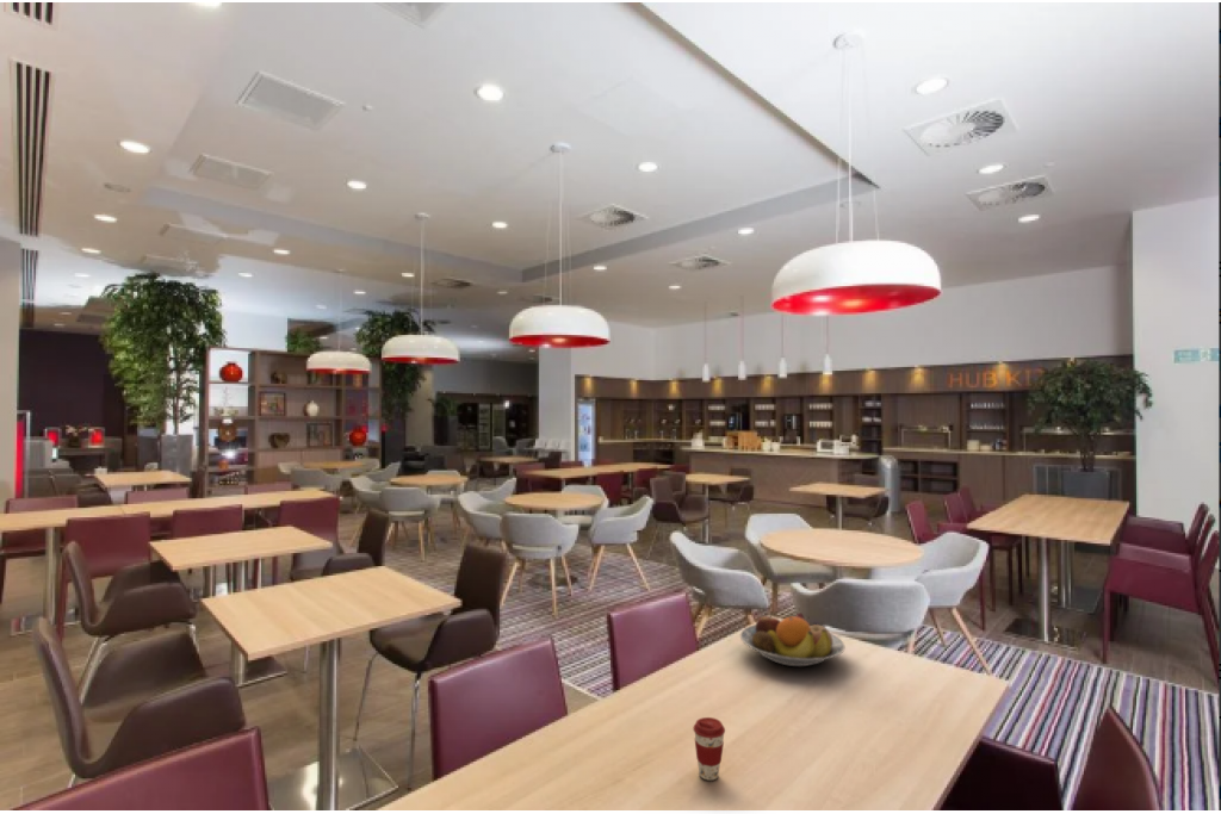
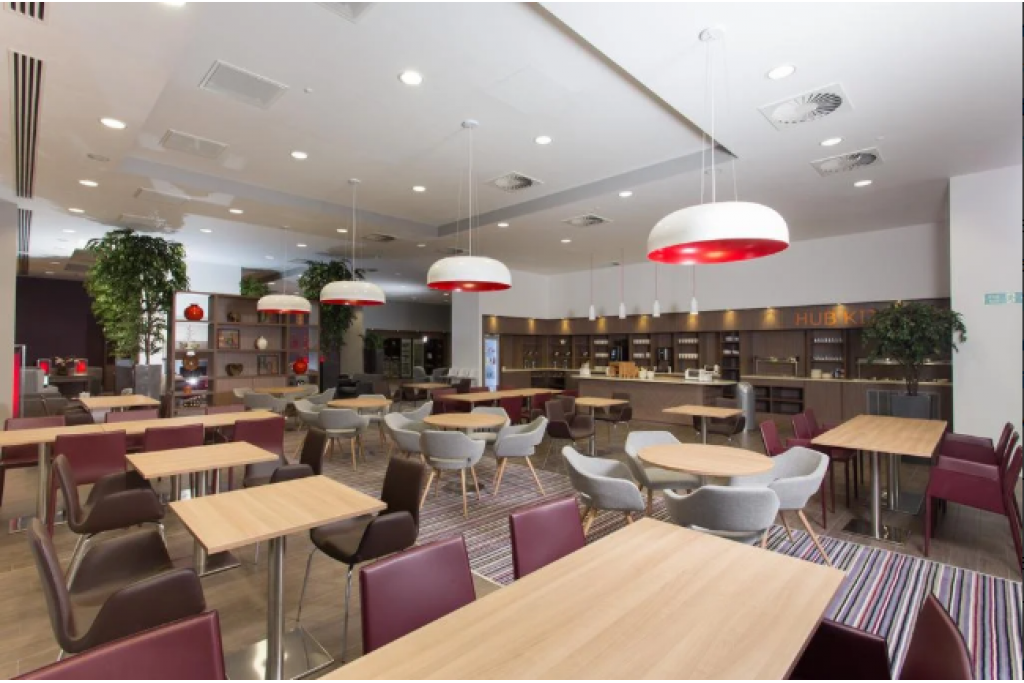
- fruit bowl [739,610,845,667]
- coffee cup [692,716,726,782]
